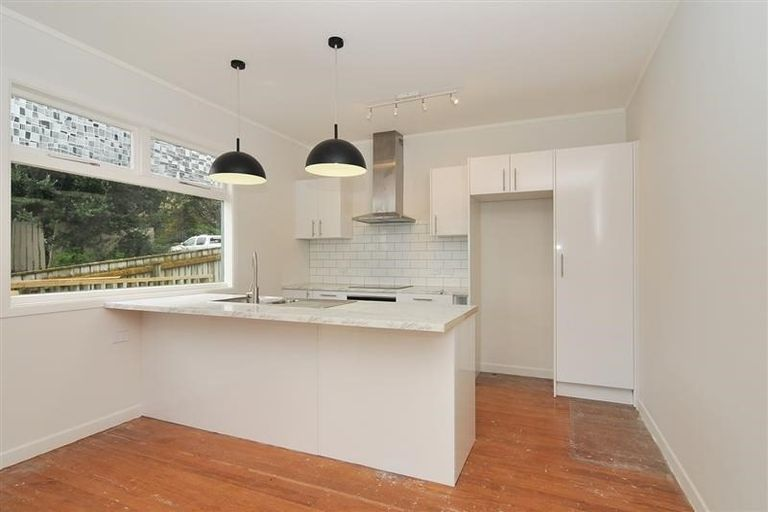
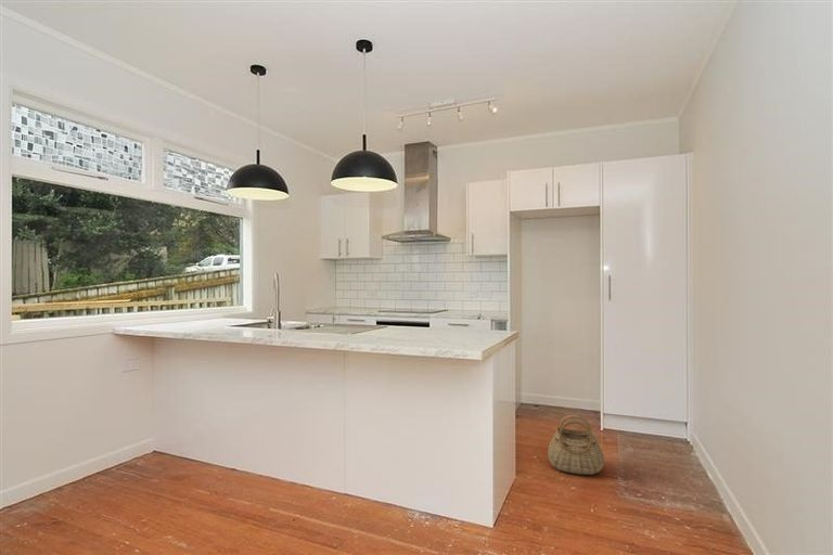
+ basket [547,414,605,476]
